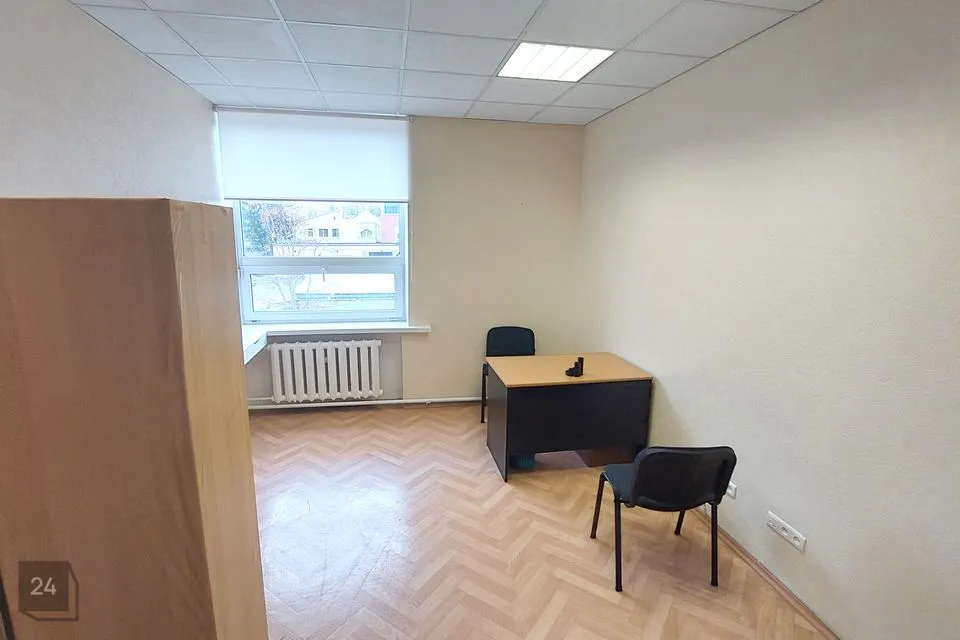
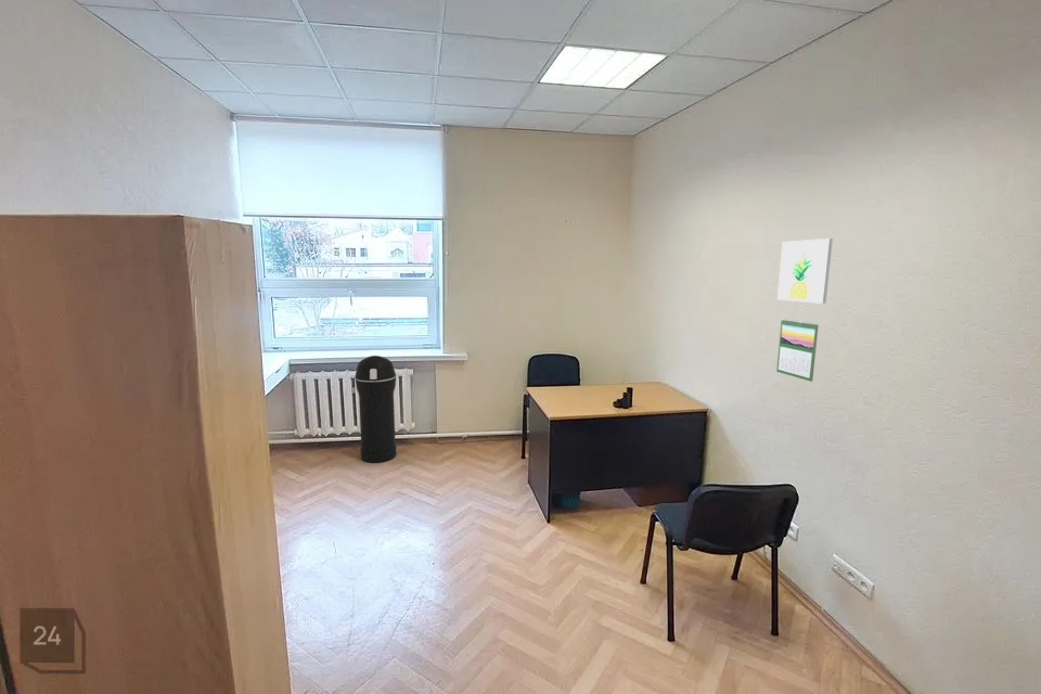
+ calendar [775,318,820,383]
+ trash can [354,355,397,463]
+ wall art [776,237,834,305]
